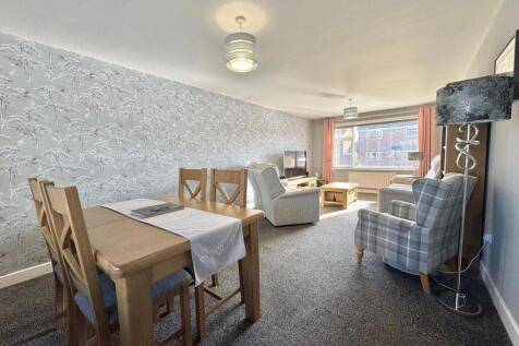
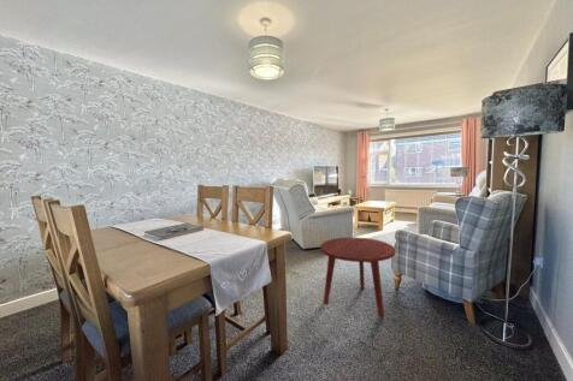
+ side table [319,237,397,319]
